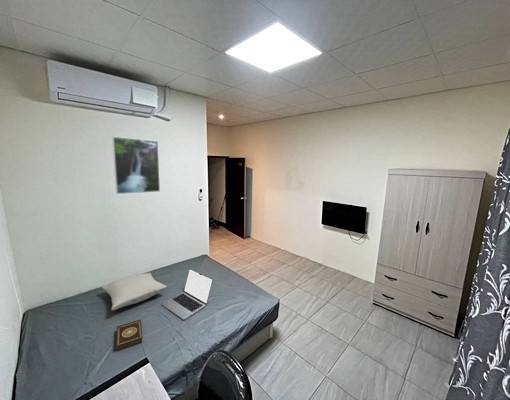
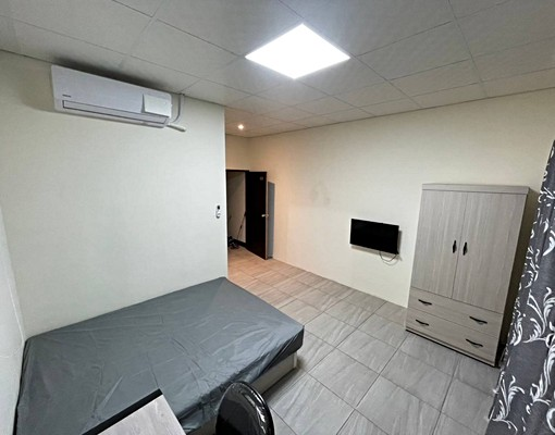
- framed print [111,136,161,195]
- pillow [100,272,168,311]
- book [115,319,144,352]
- laptop [161,268,214,321]
